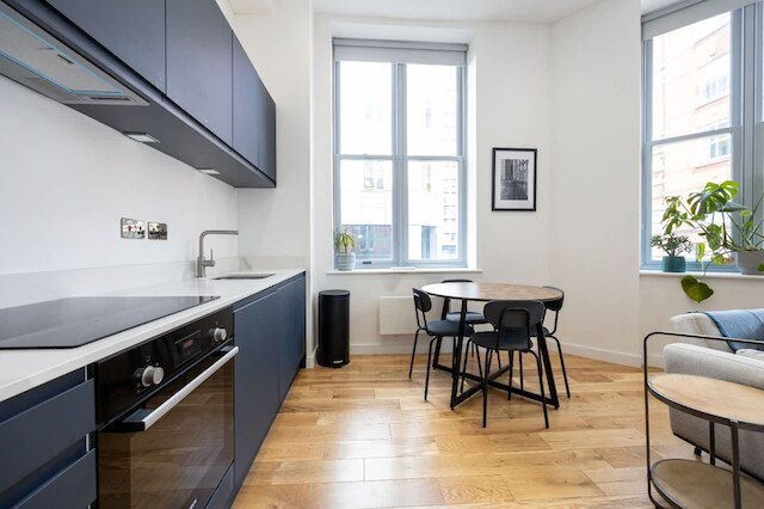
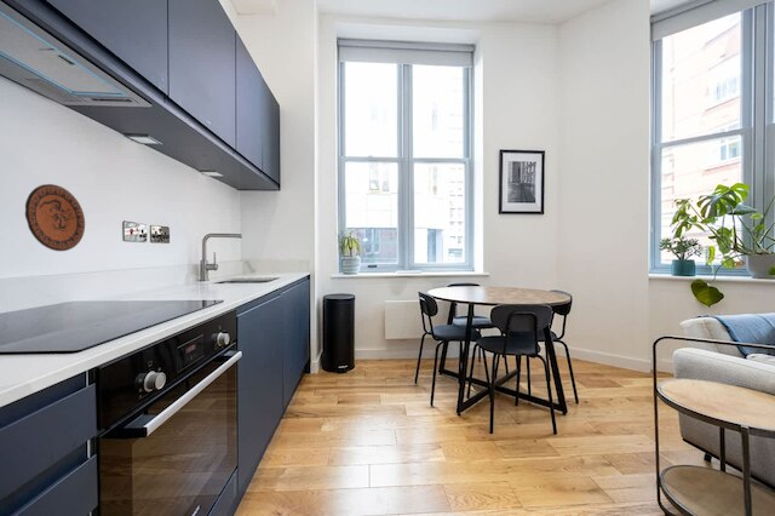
+ decorative plate [24,183,86,252]
